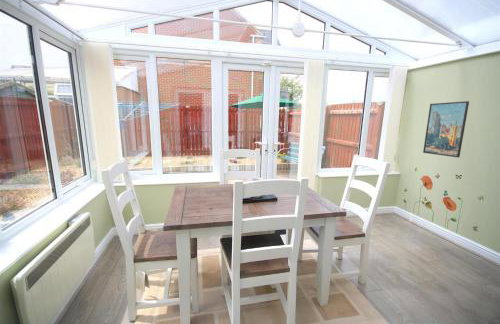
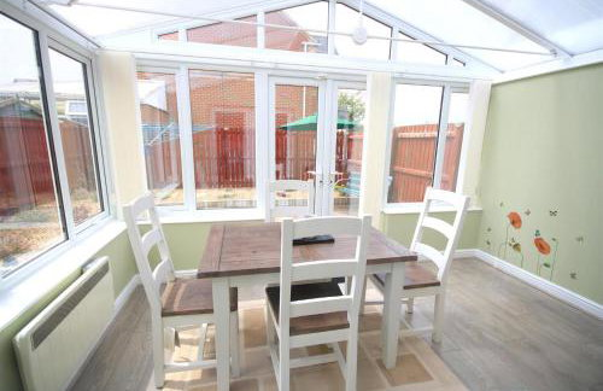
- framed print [422,100,470,158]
